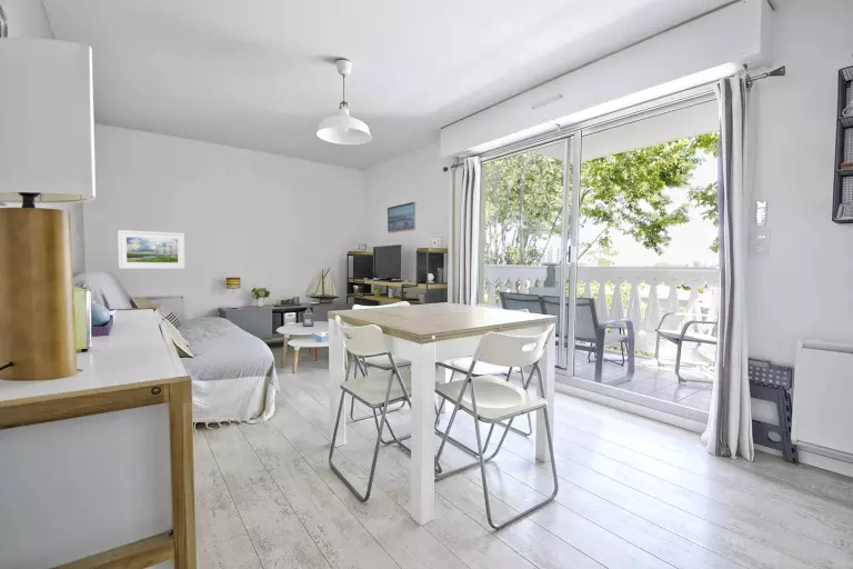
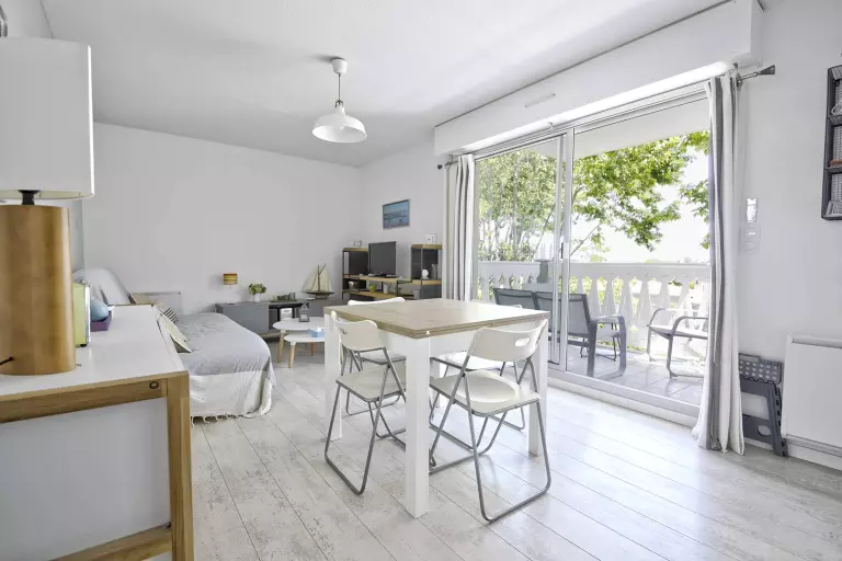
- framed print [117,229,187,270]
